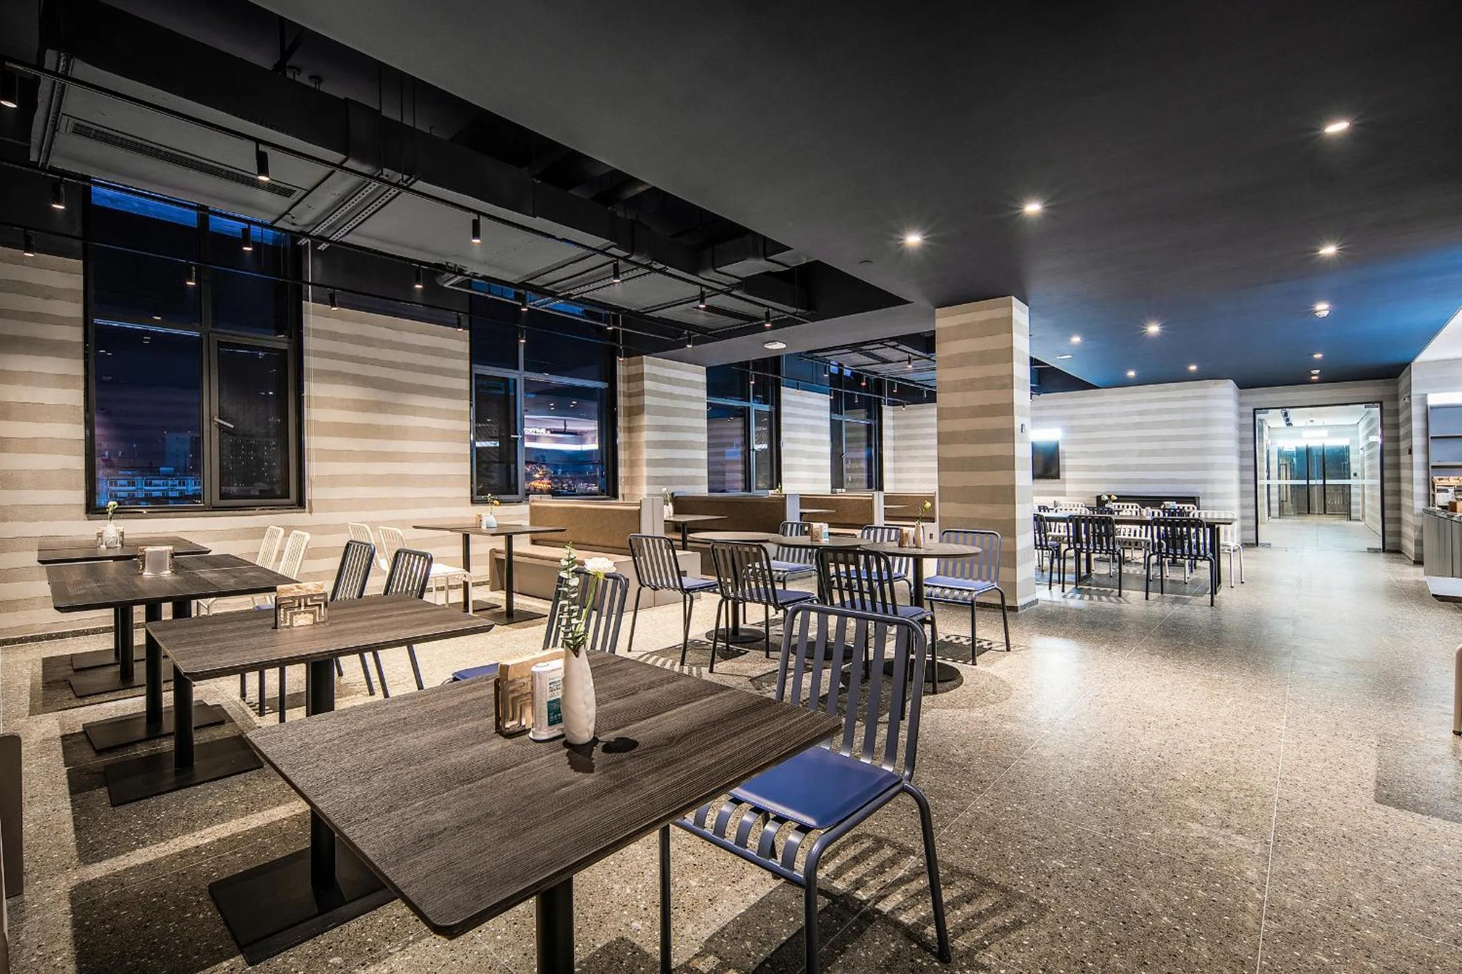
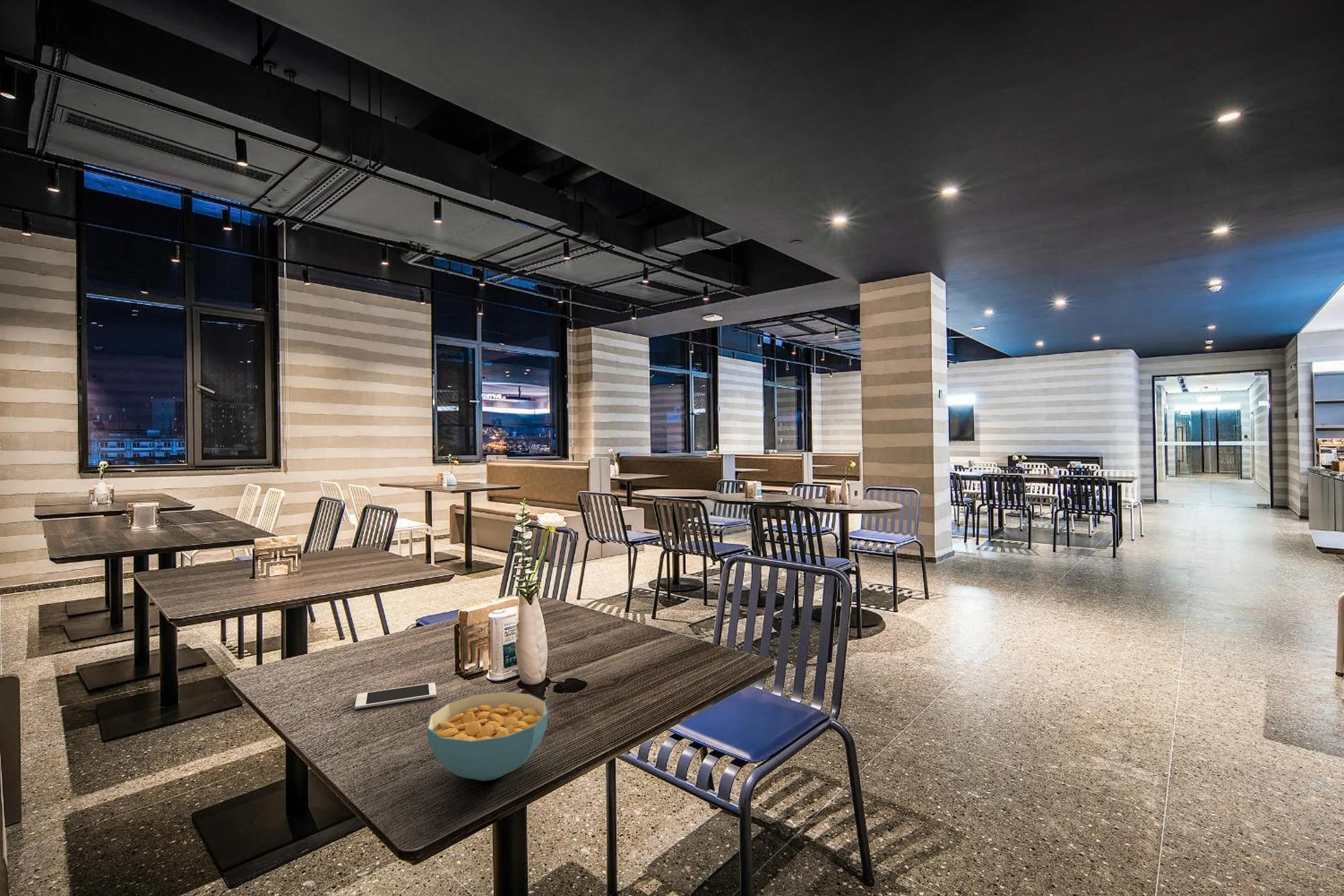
+ cell phone [354,682,437,709]
+ cereal bowl [426,691,549,781]
